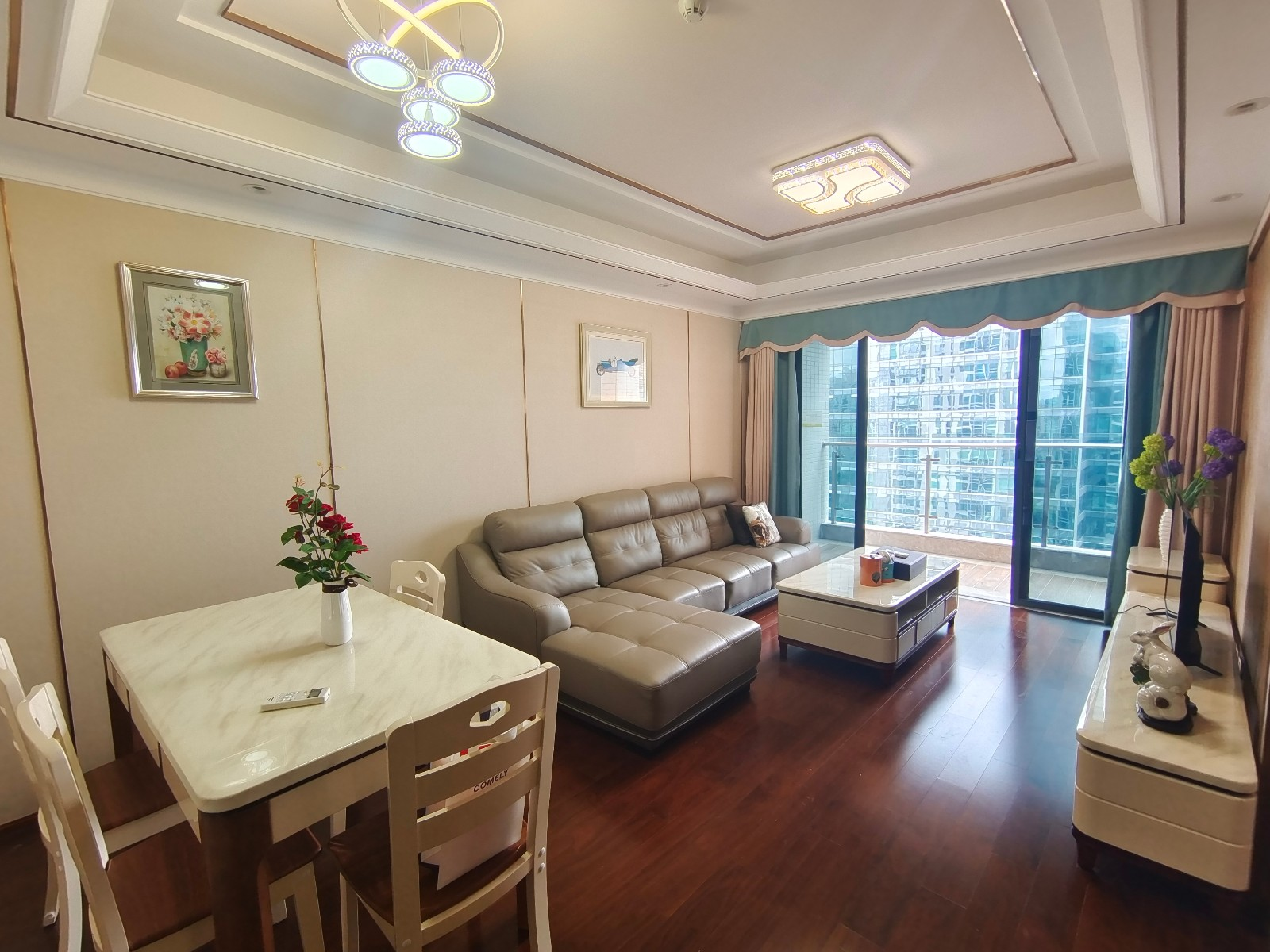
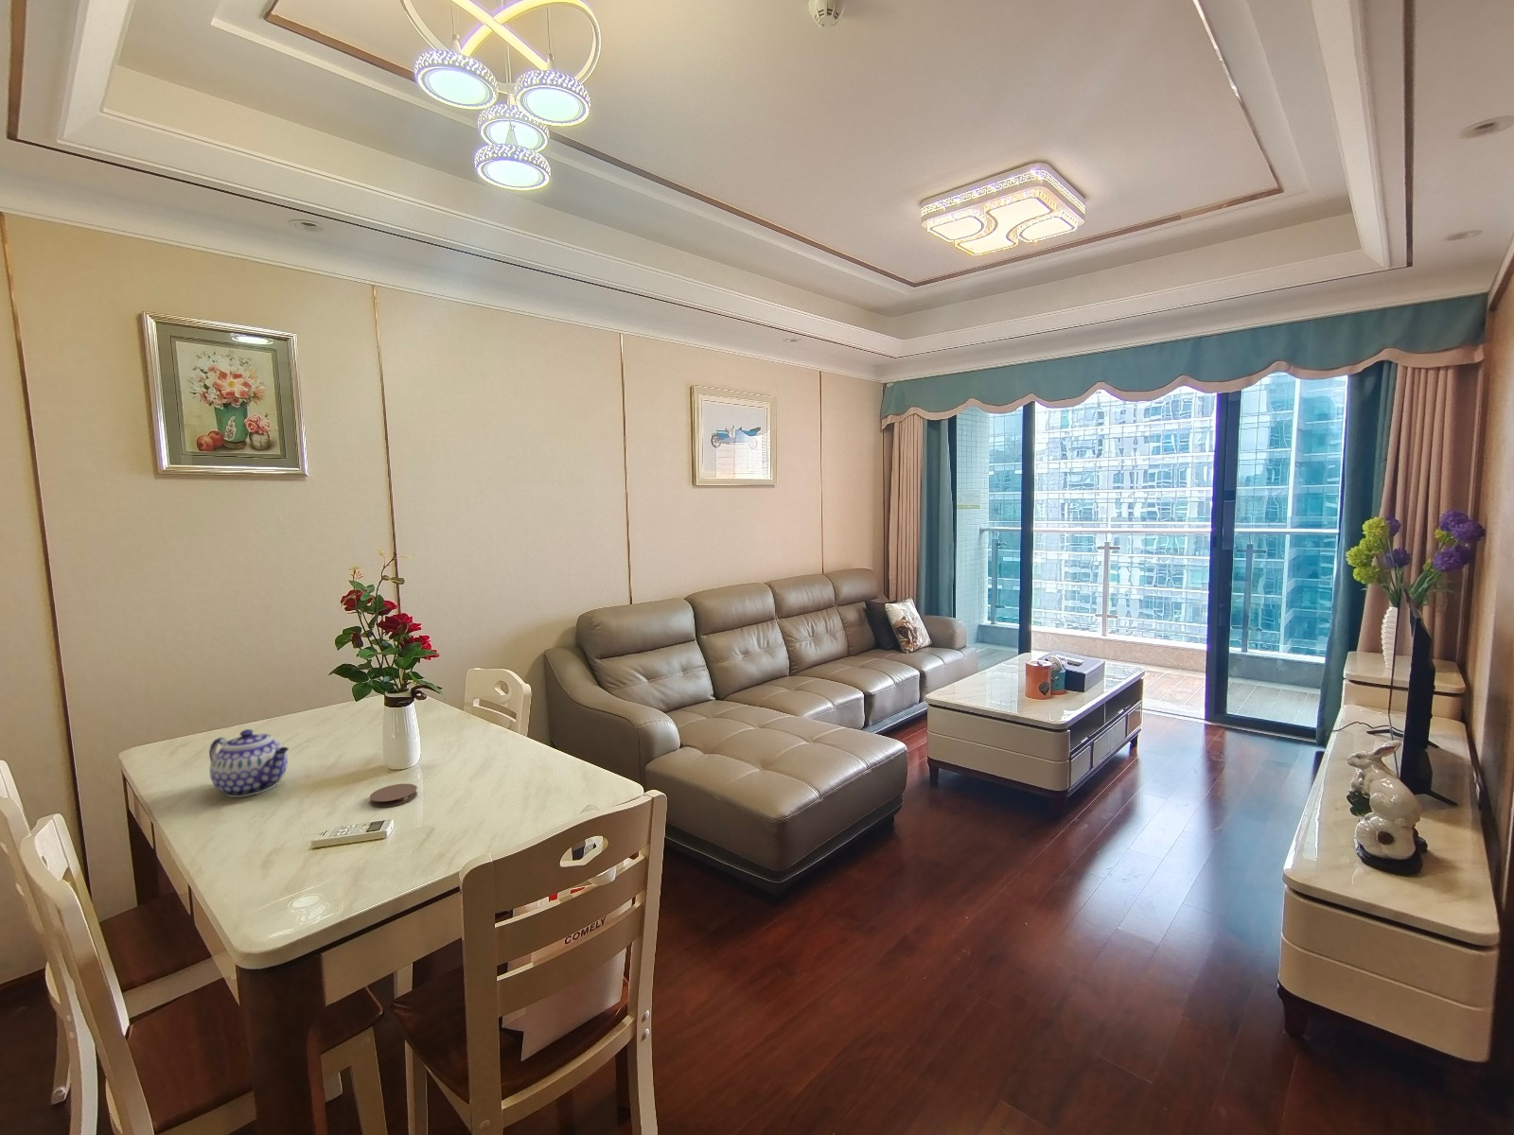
+ teapot [209,728,290,799]
+ coaster [370,783,418,808]
